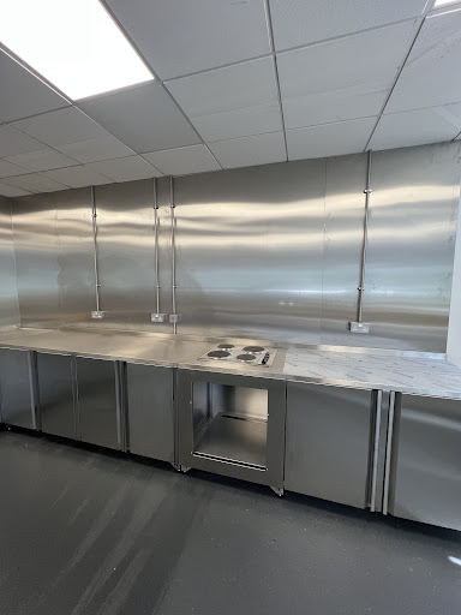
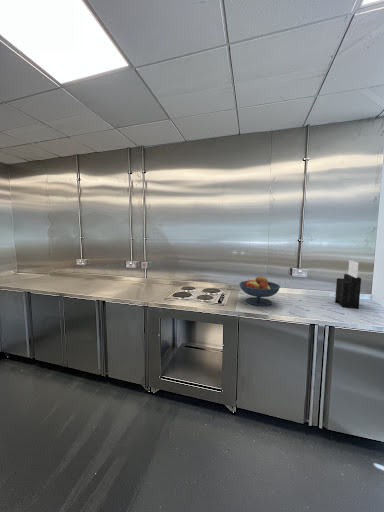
+ fruit bowl [238,276,281,307]
+ knife block [334,259,362,310]
